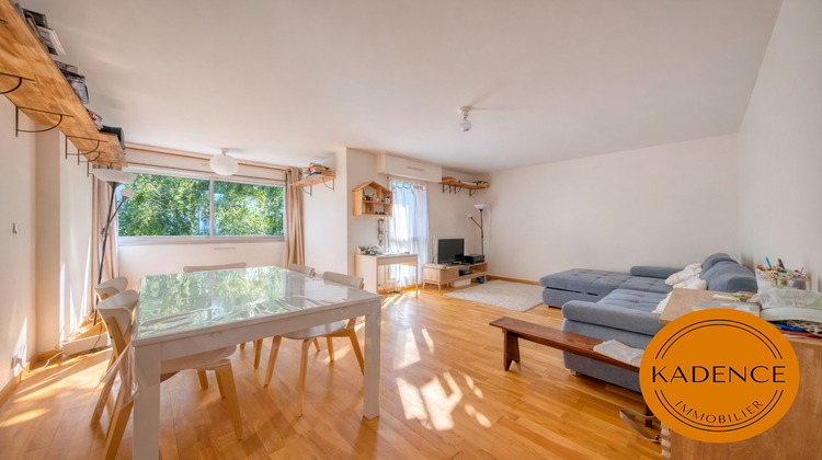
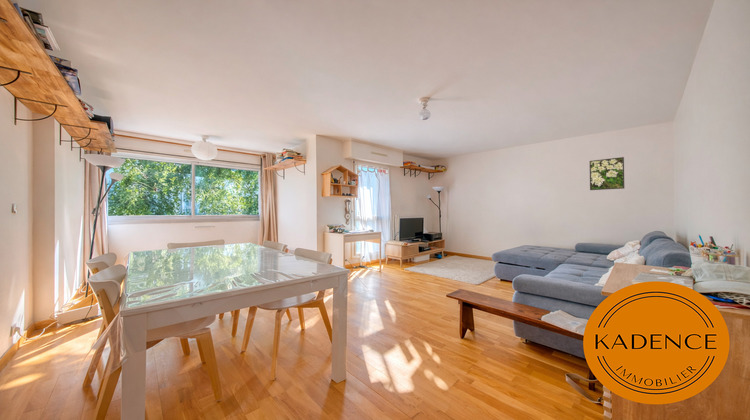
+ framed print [588,156,625,191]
